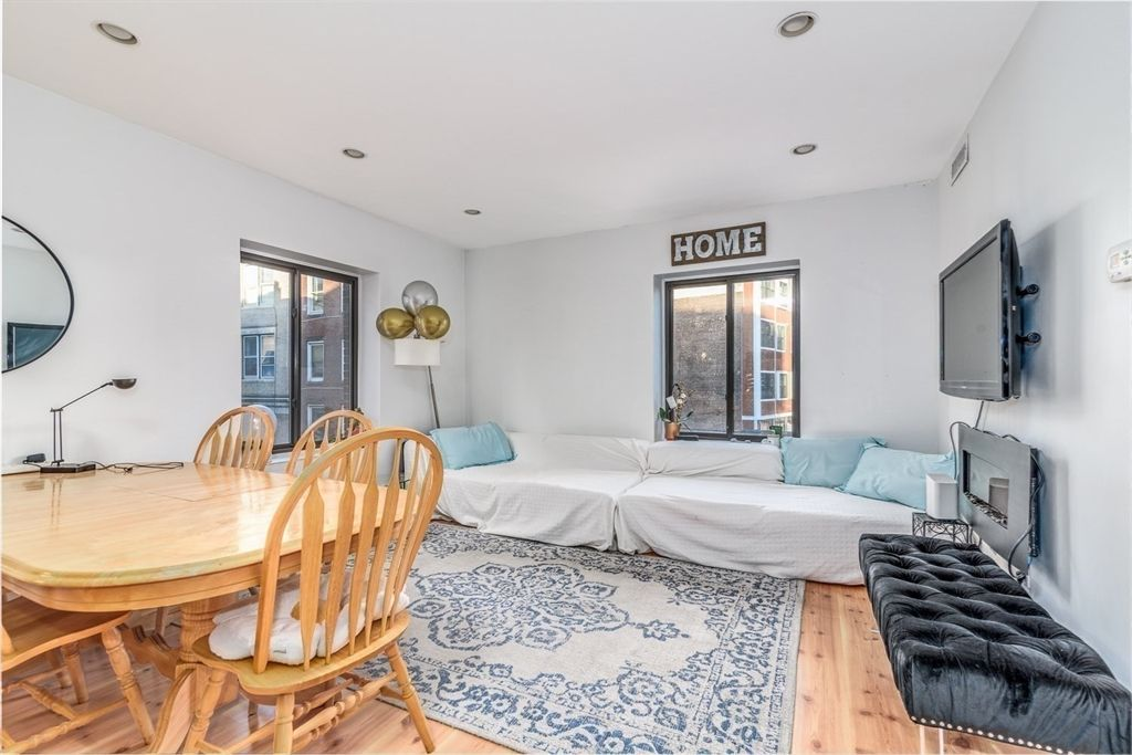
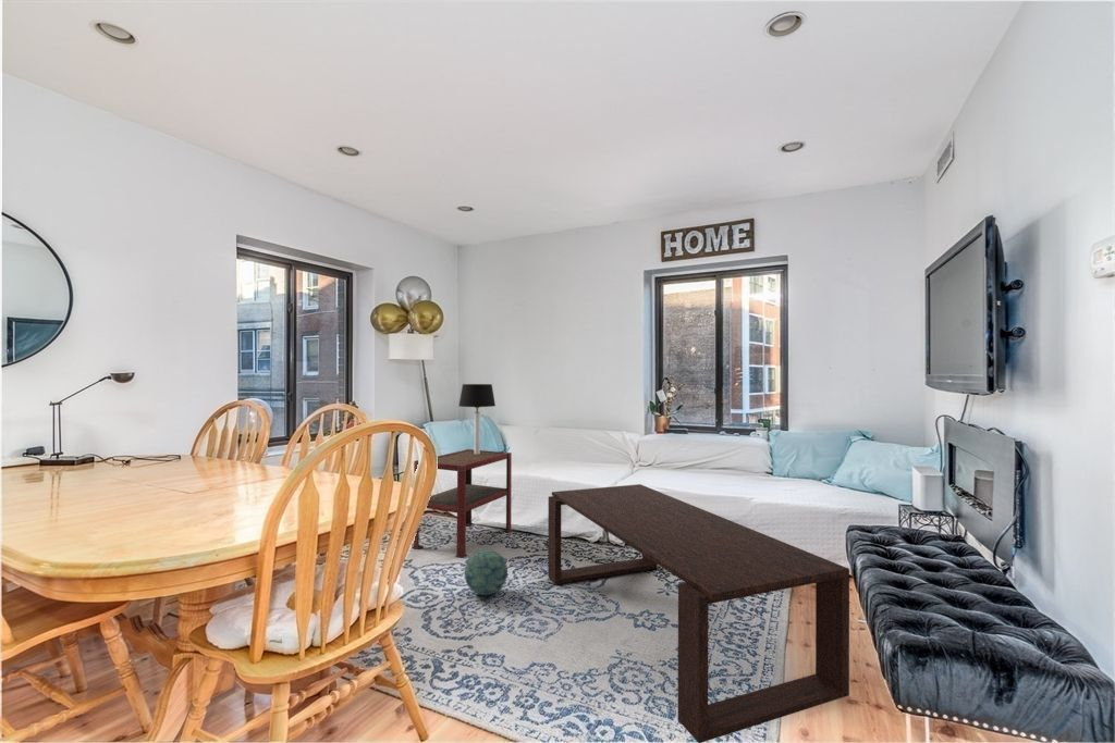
+ table lamp [458,383,497,454]
+ side table [411,448,514,559]
+ coffee table [547,483,850,743]
+ ball [464,548,509,596]
